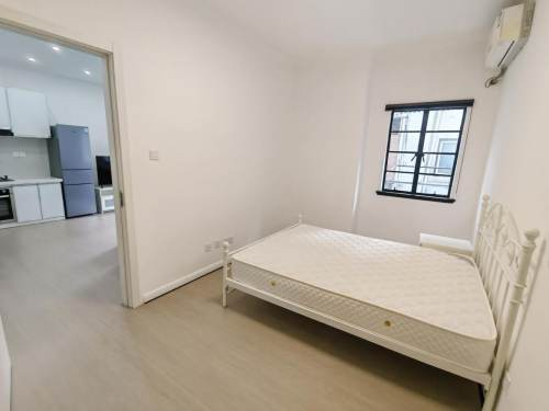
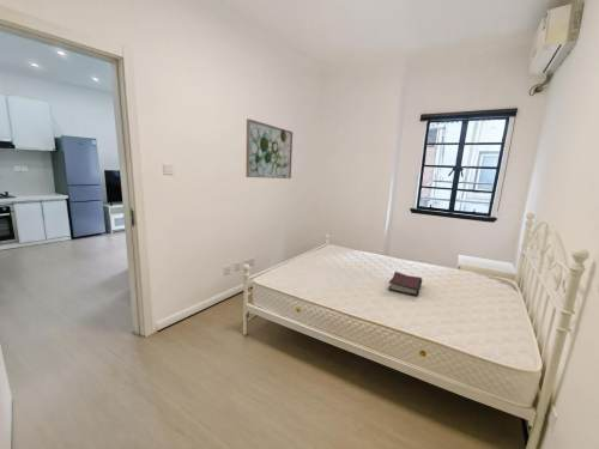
+ hardback book [387,271,423,297]
+ wall art [244,117,294,180]
